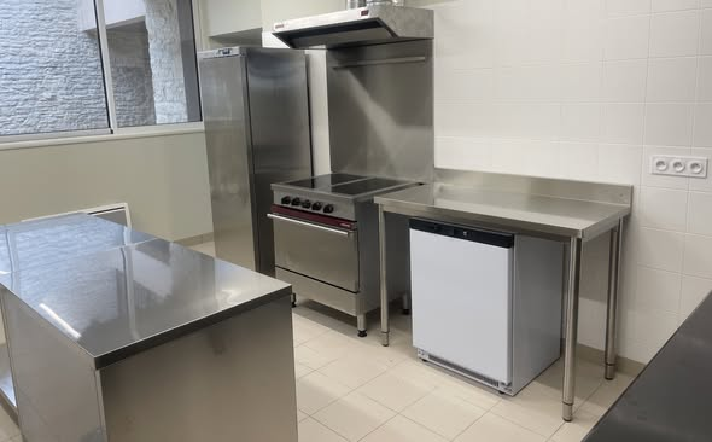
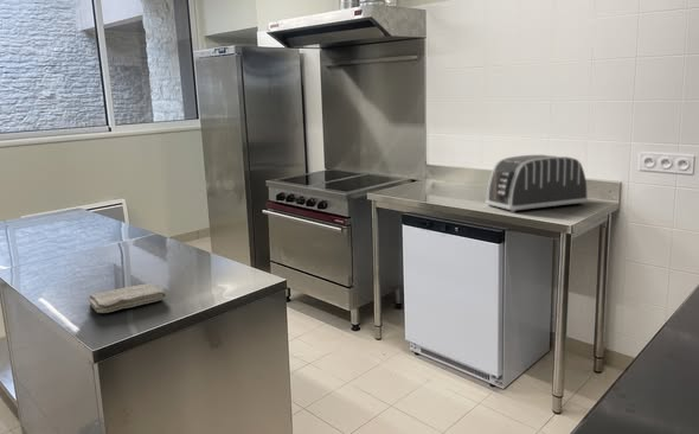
+ washcloth [86,282,167,314]
+ toaster [485,154,589,213]
